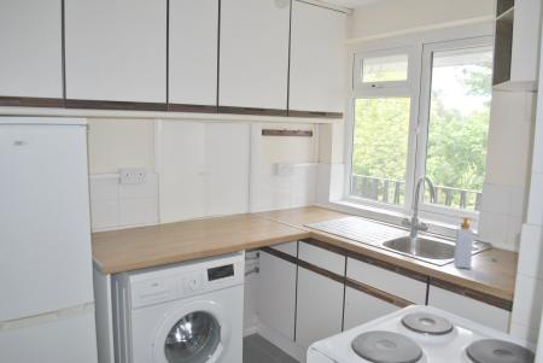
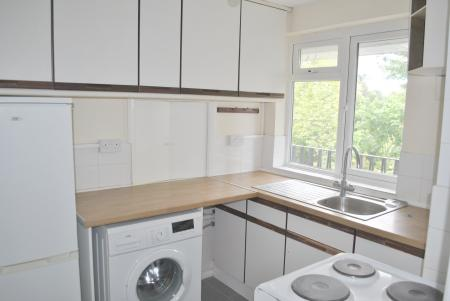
- soap bottle [453,216,475,270]
